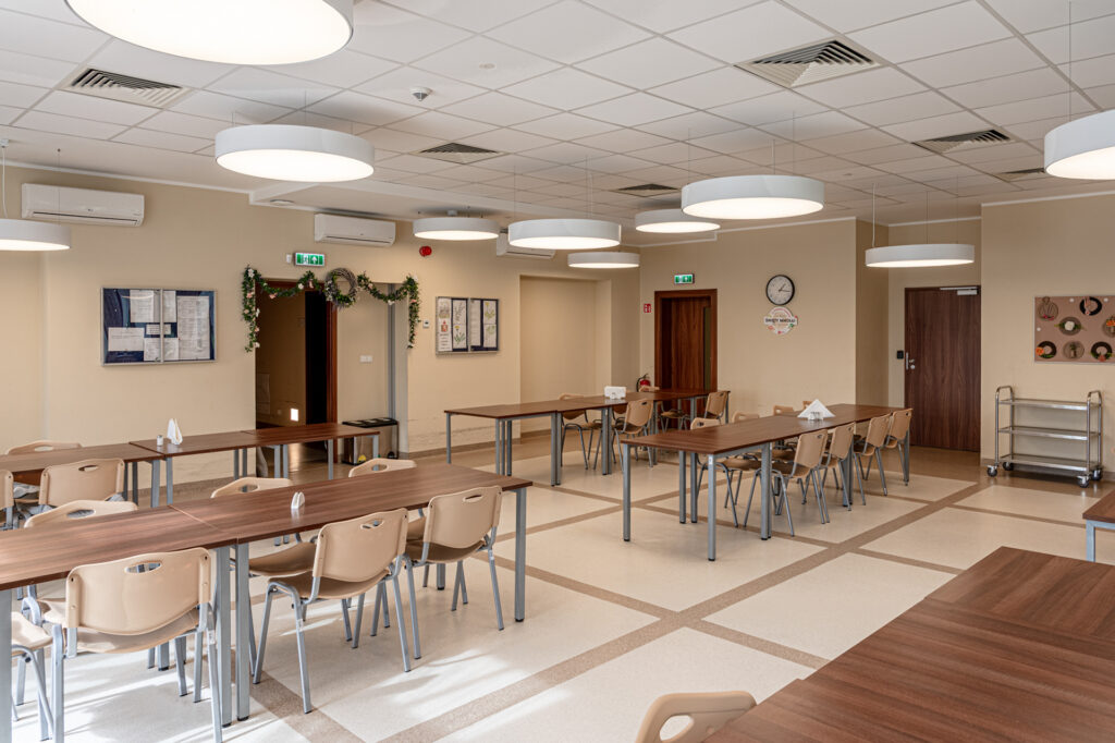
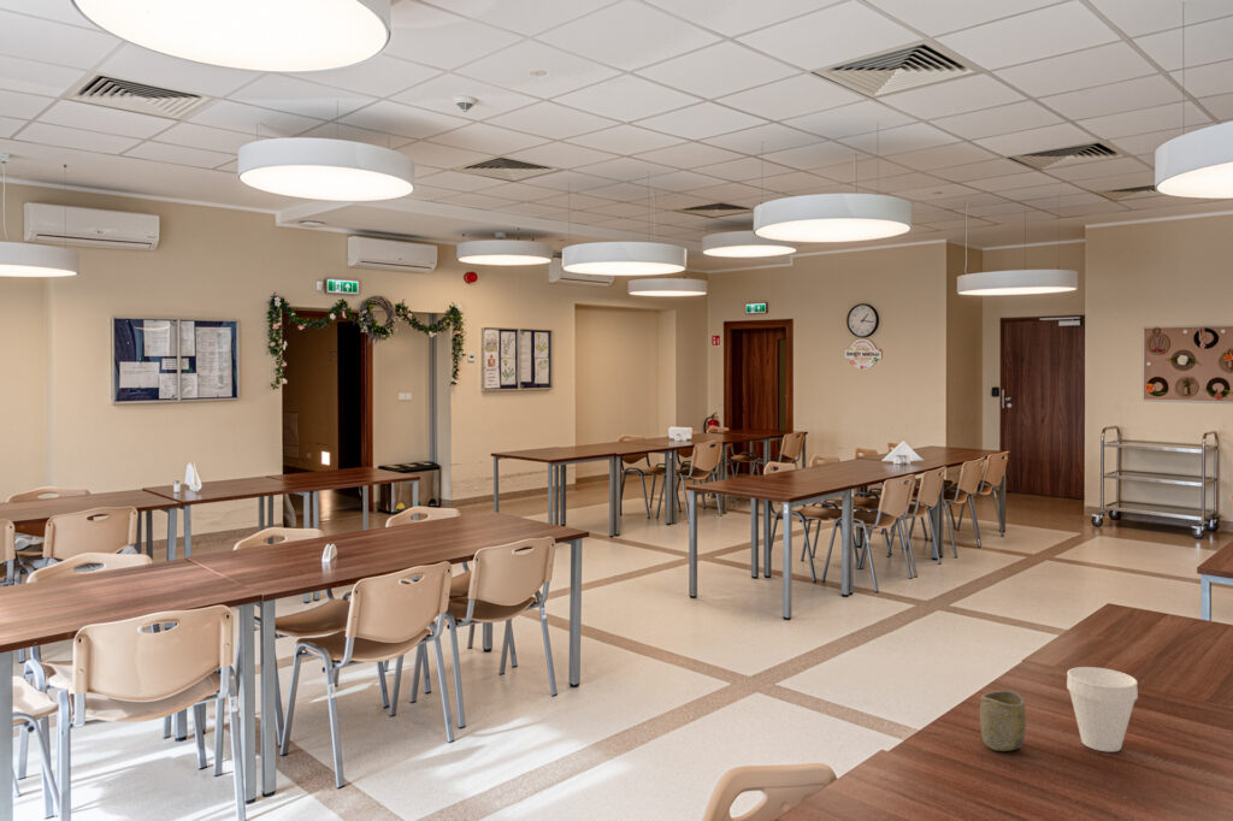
+ cup [1066,666,1139,754]
+ cup [979,690,1027,752]
